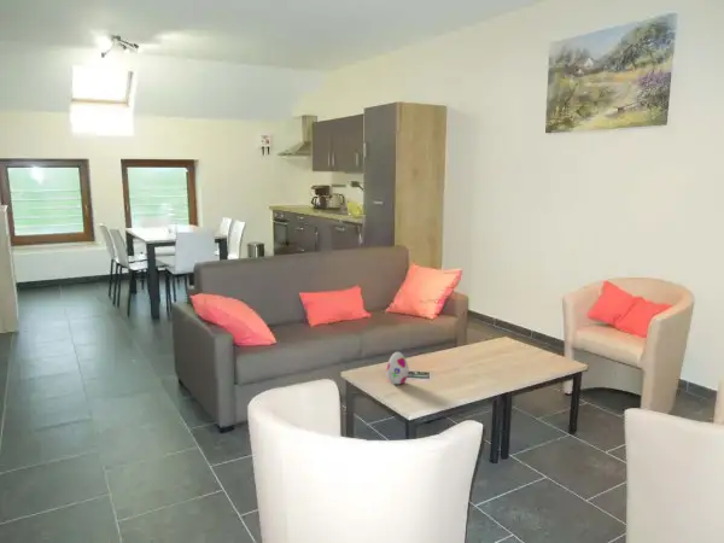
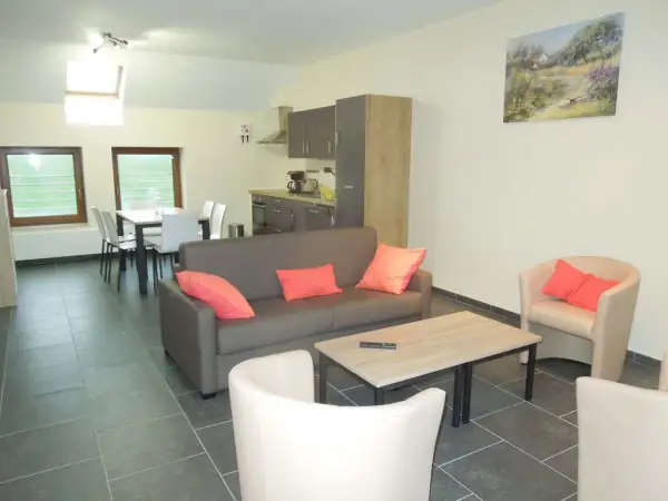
- decorative egg [386,351,410,385]
